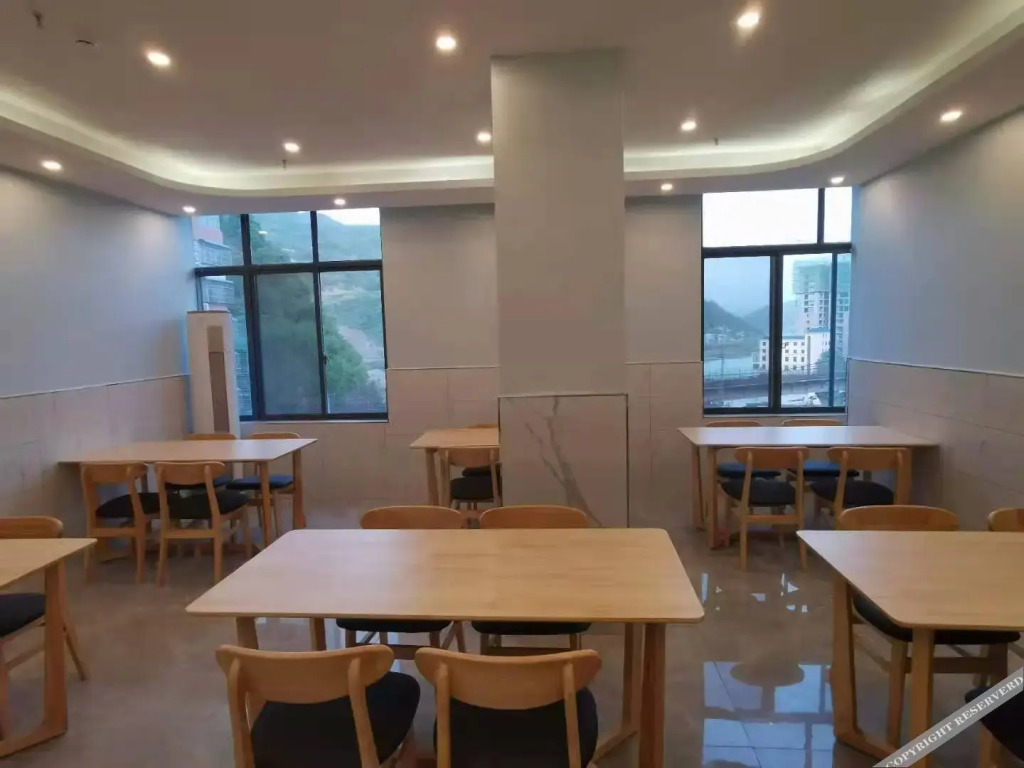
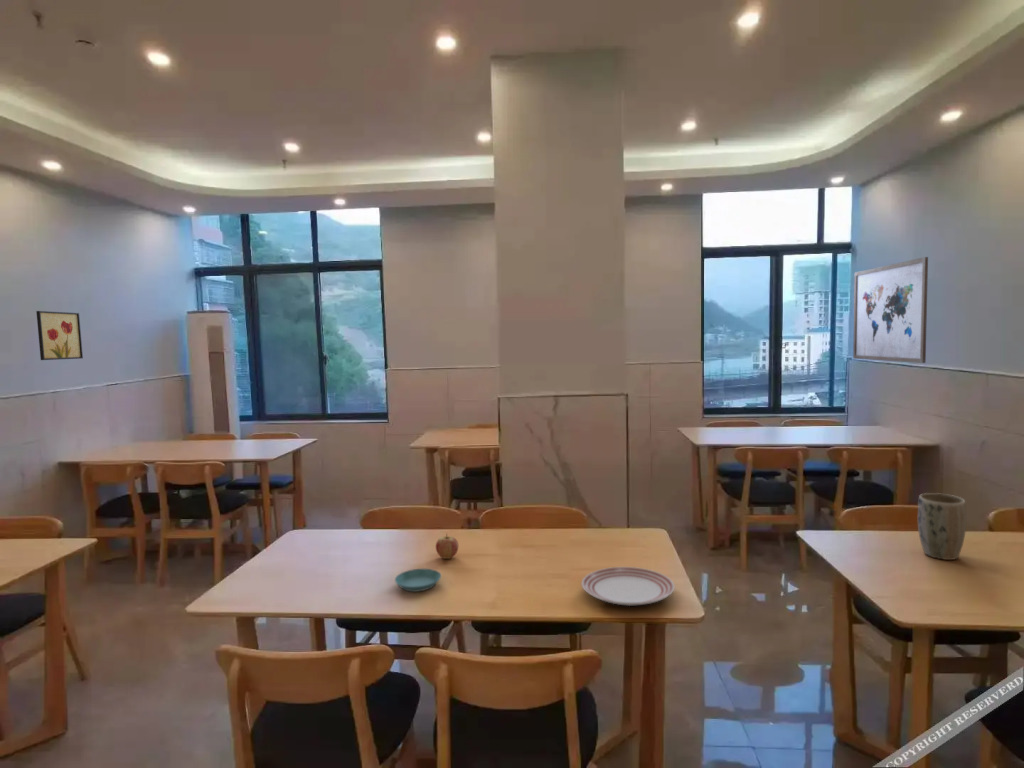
+ fruit [435,533,460,560]
+ wall art [852,256,929,364]
+ plant pot [917,492,967,561]
+ saucer [394,568,442,593]
+ dinner plate [581,566,676,607]
+ wall art [35,310,84,361]
